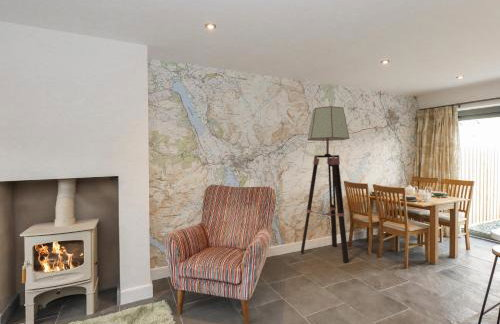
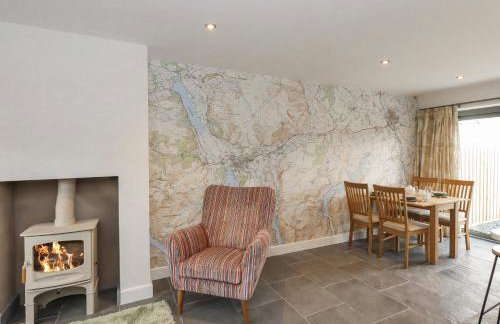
- floor lamp [300,105,350,264]
